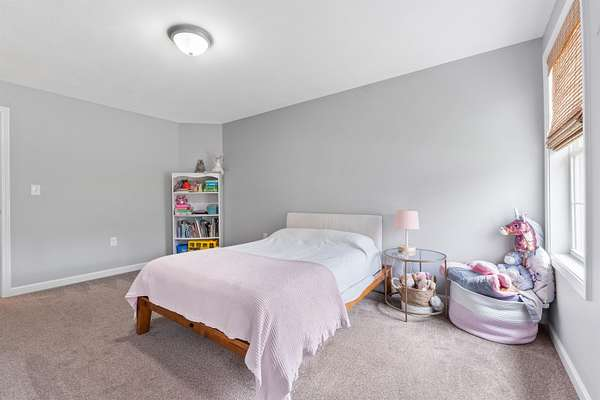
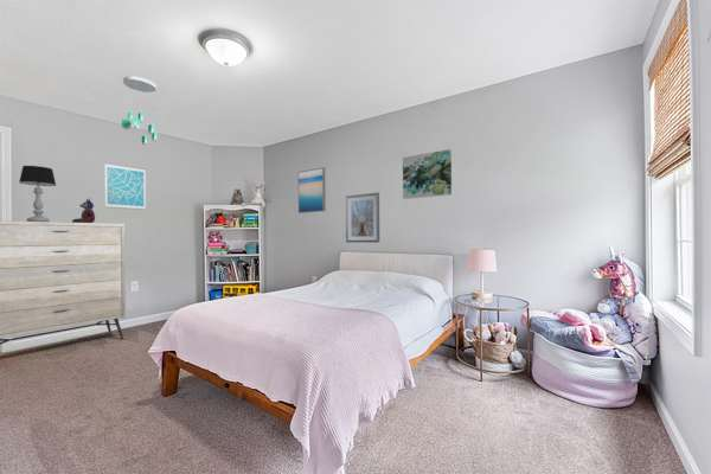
+ wall art [402,148,453,200]
+ wall art [104,161,147,211]
+ picture frame [345,192,380,244]
+ dresser [0,219,127,346]
+ table lamp [18,165,57,222]
+ ceiling mobile [121,75,158,146]
+ wall art [296,166,327,214]
+ stuffed bear [71,198,96,223]
